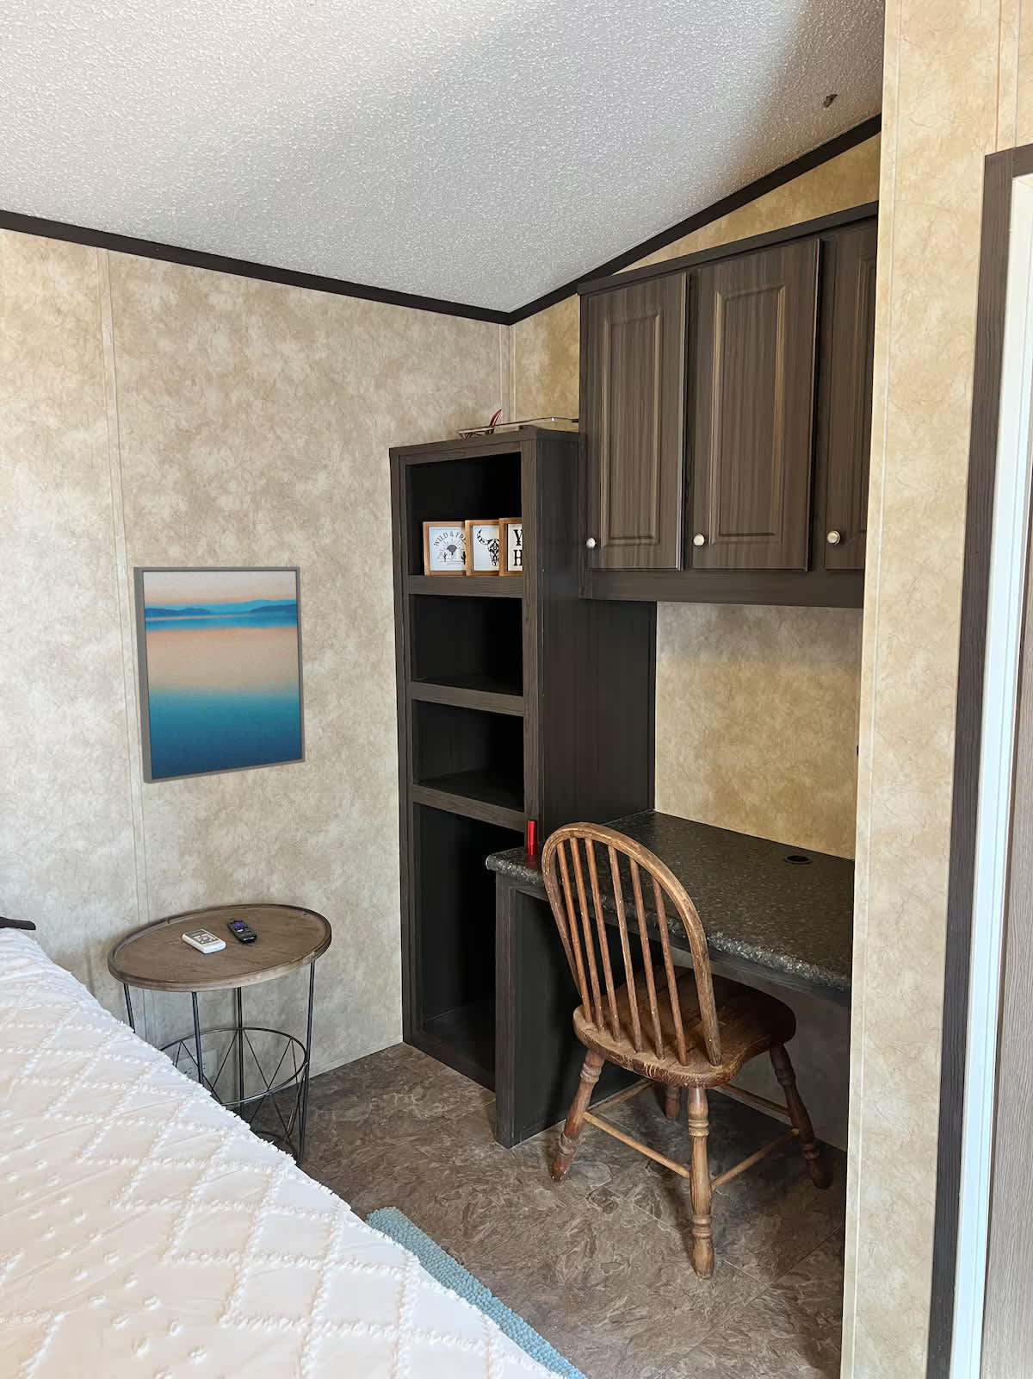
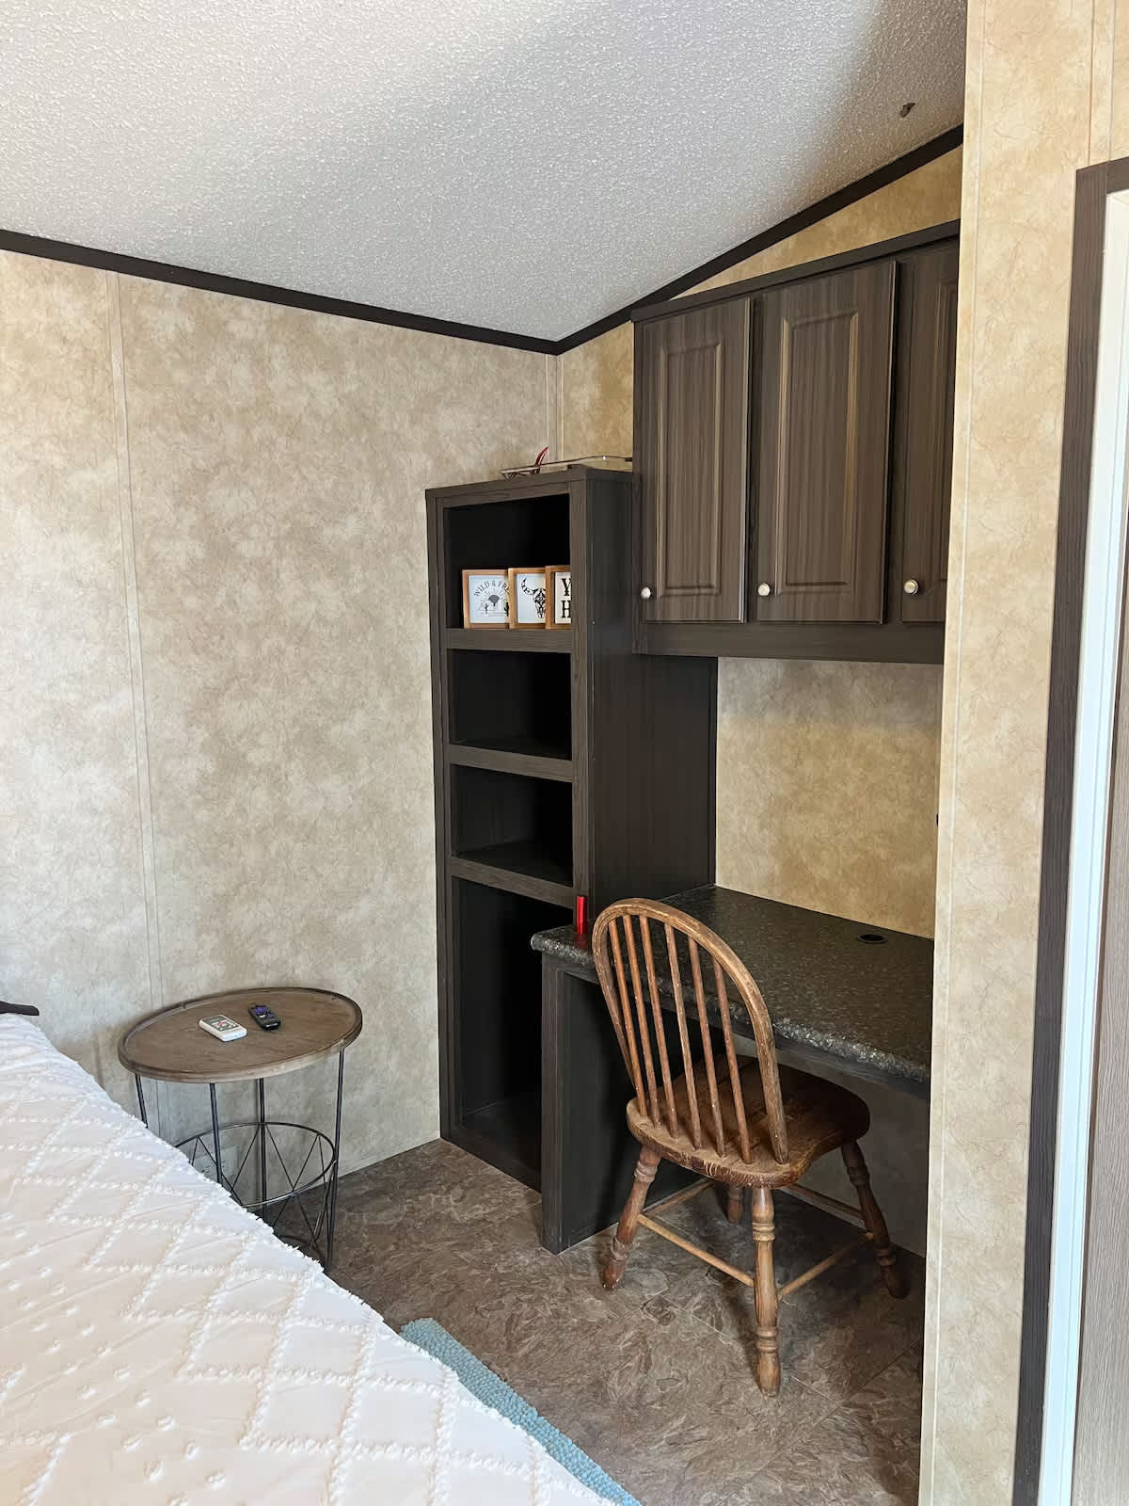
- wall art [132,566,306,785]
